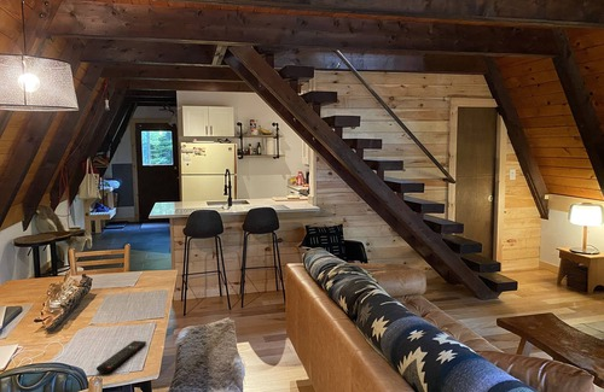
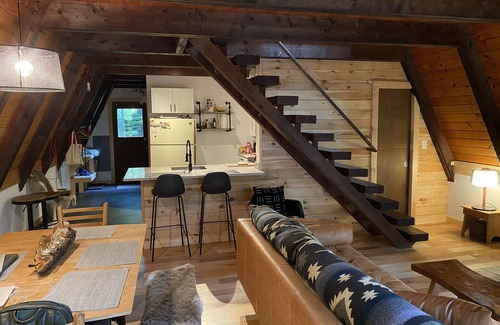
- remote control [95,340,147,374]
